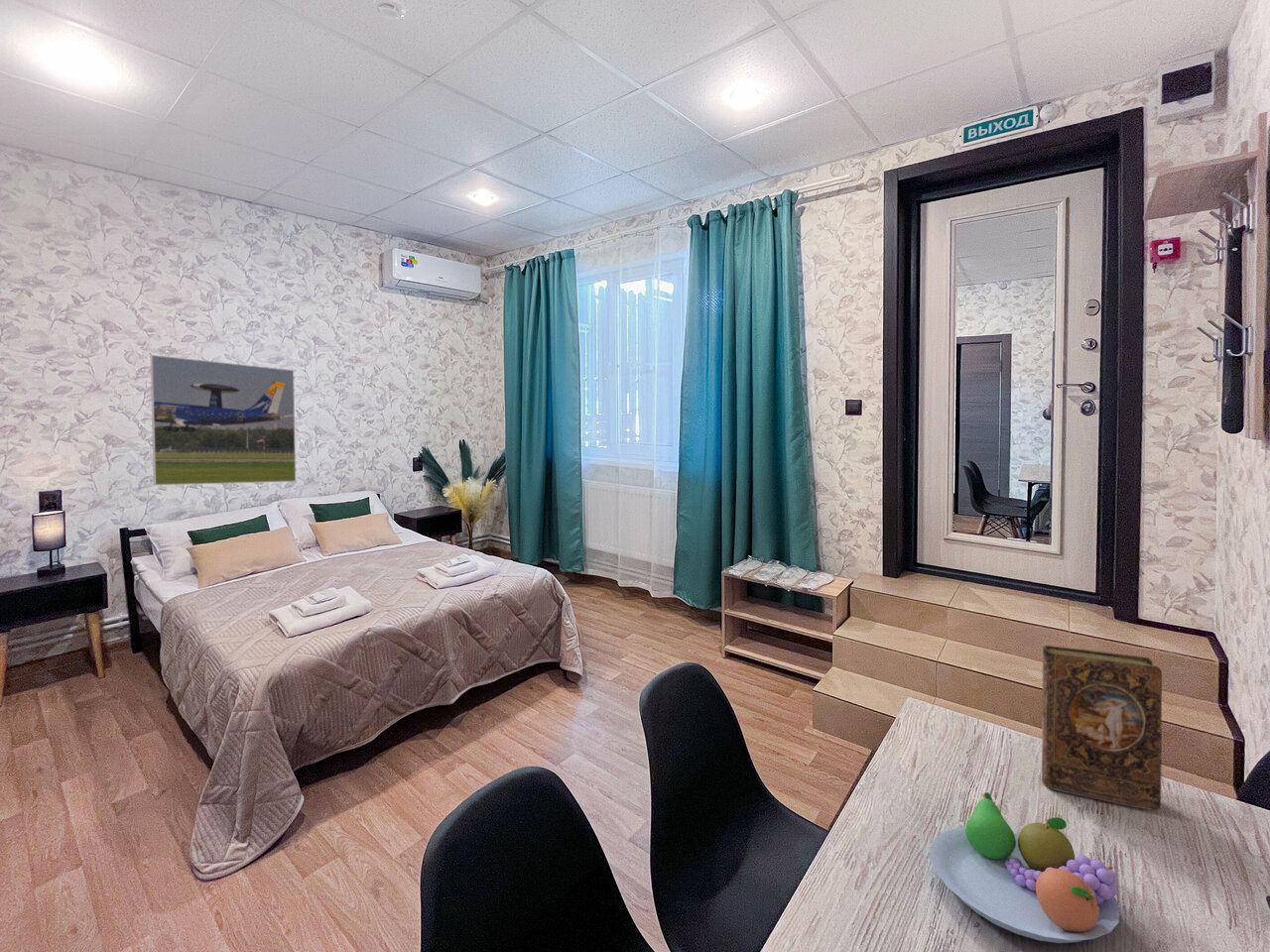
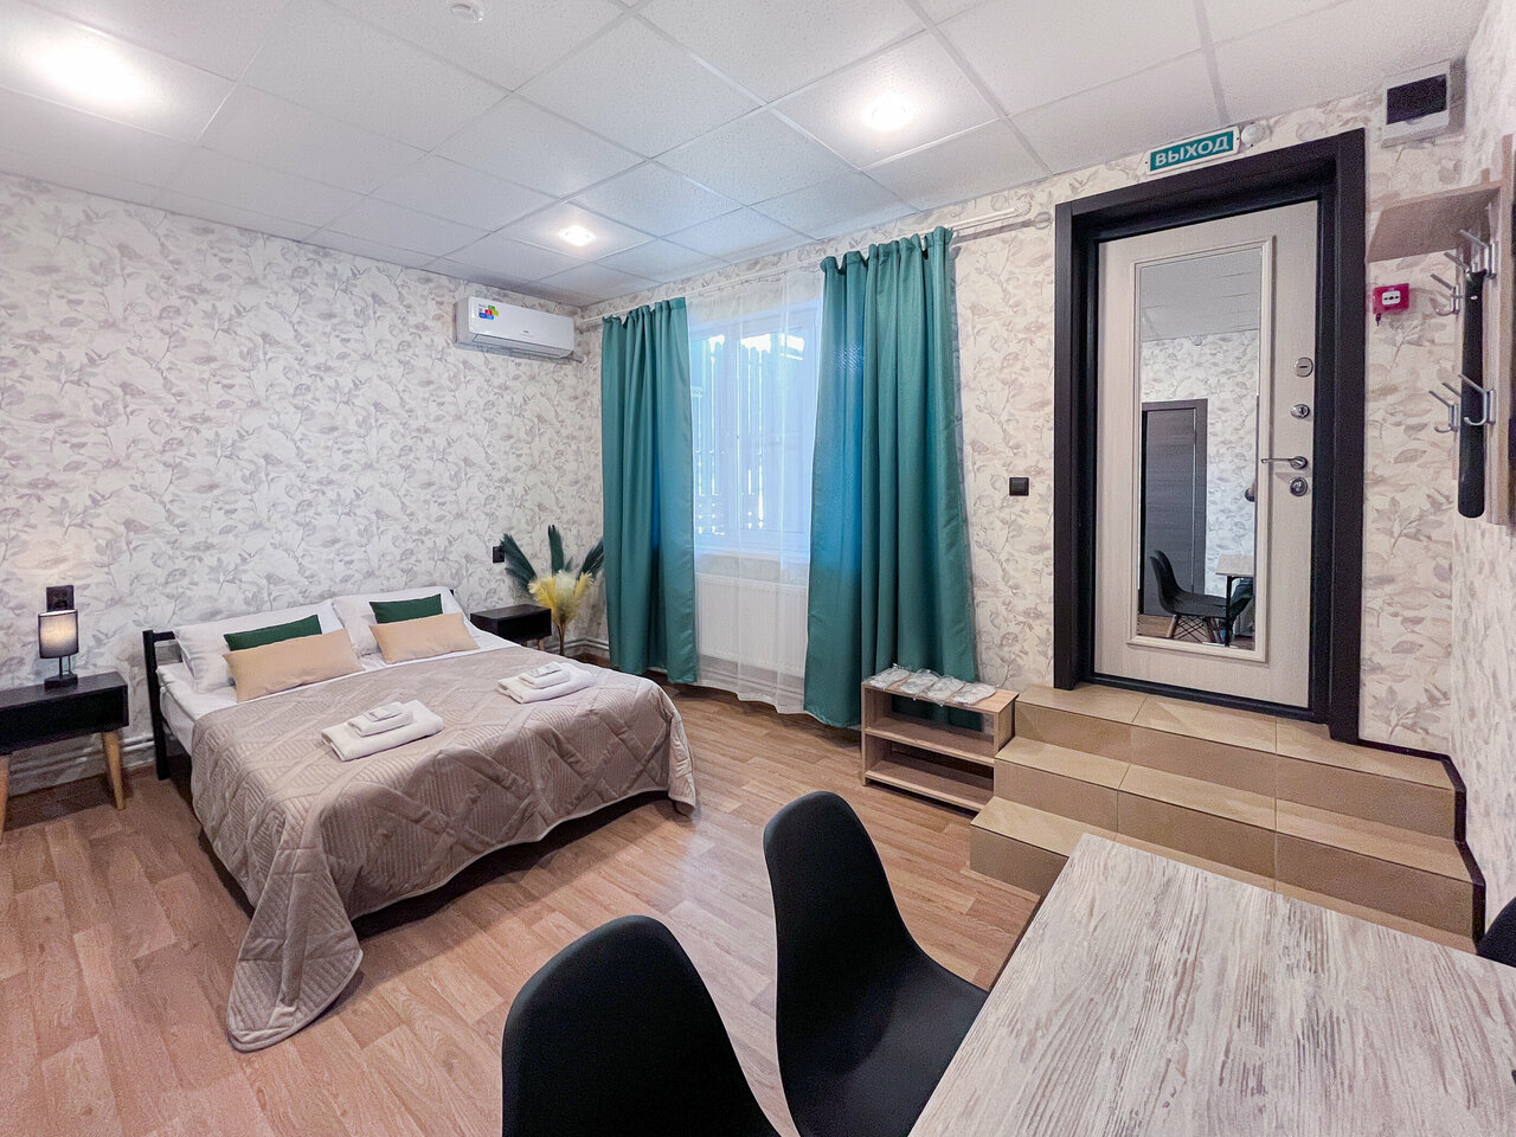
- book [1041,645,1163,811]
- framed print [150,354,297,486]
- fruit bowl [929,791,1120,944]
